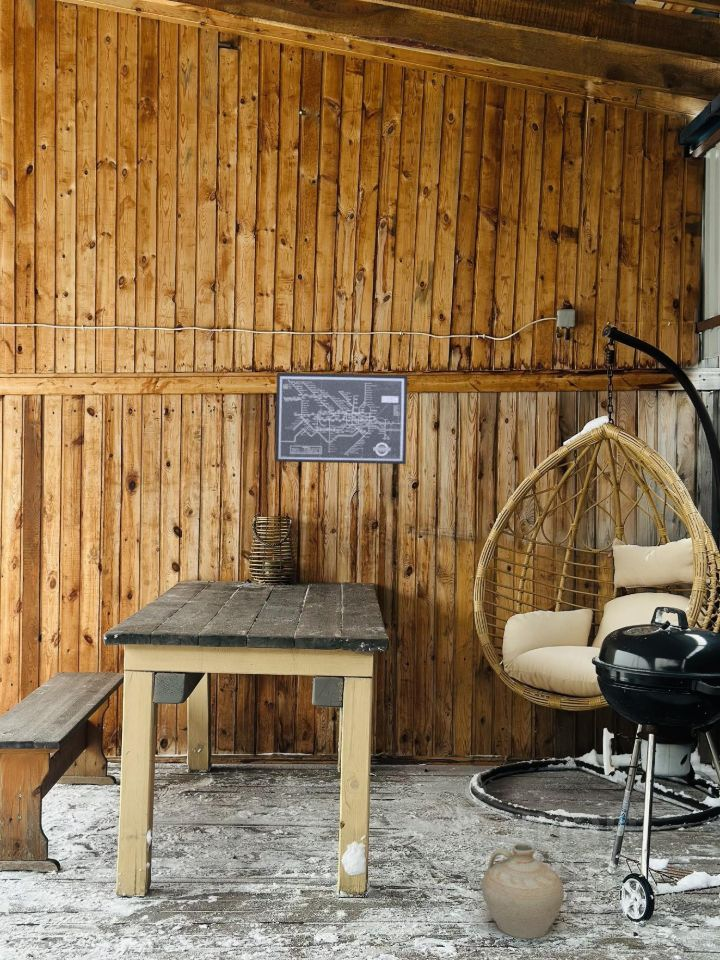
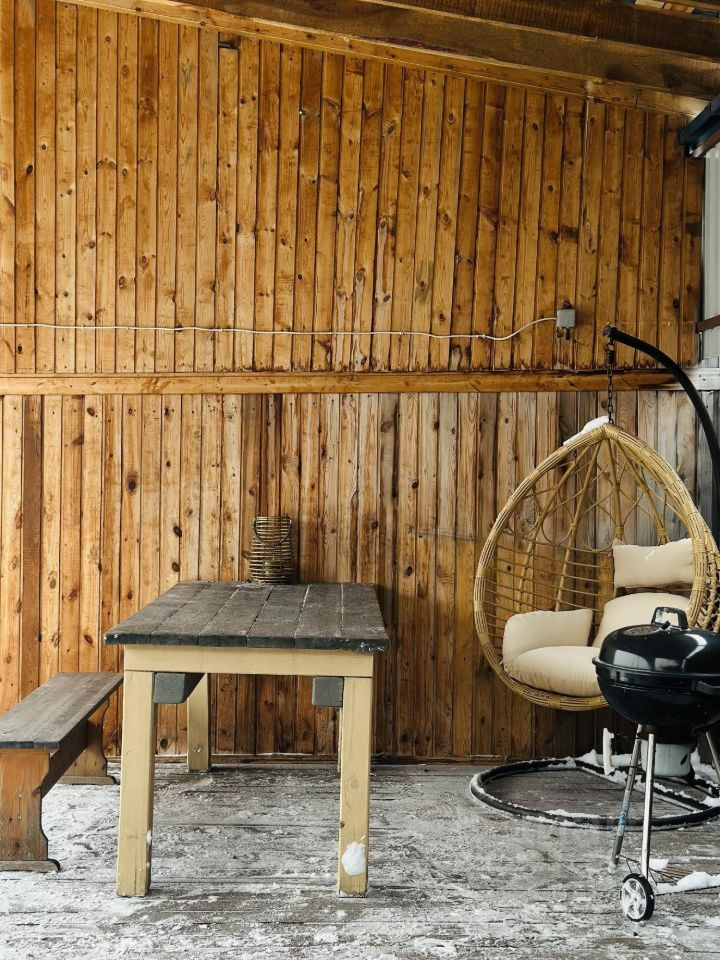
- wall art [274,372,408,465]
- ceramic jug [481,842,565,940]
